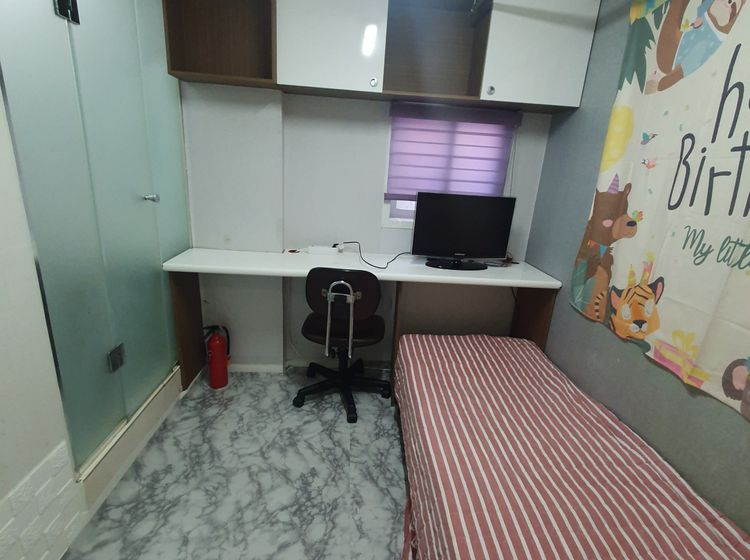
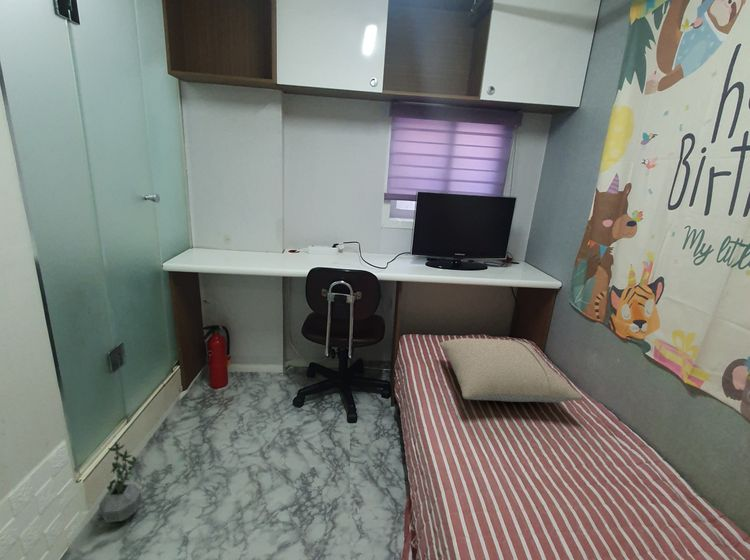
+ pillow [439,337,583,403]
+ potted plant [98,441,143,523]
